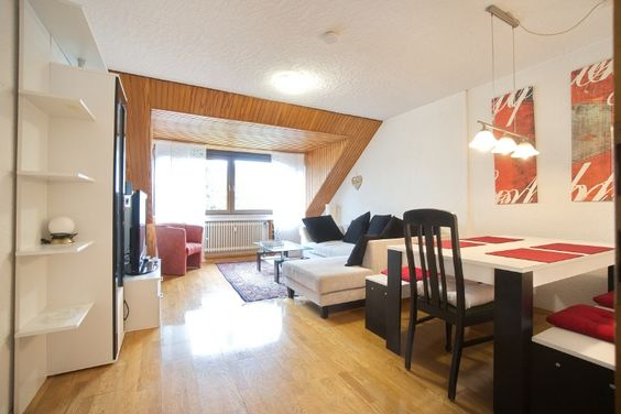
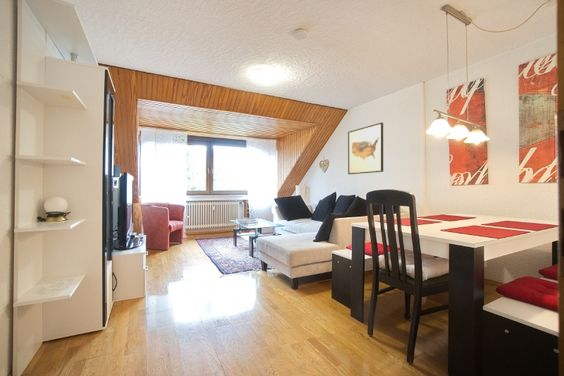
+ wall art [347,122,384,175]
